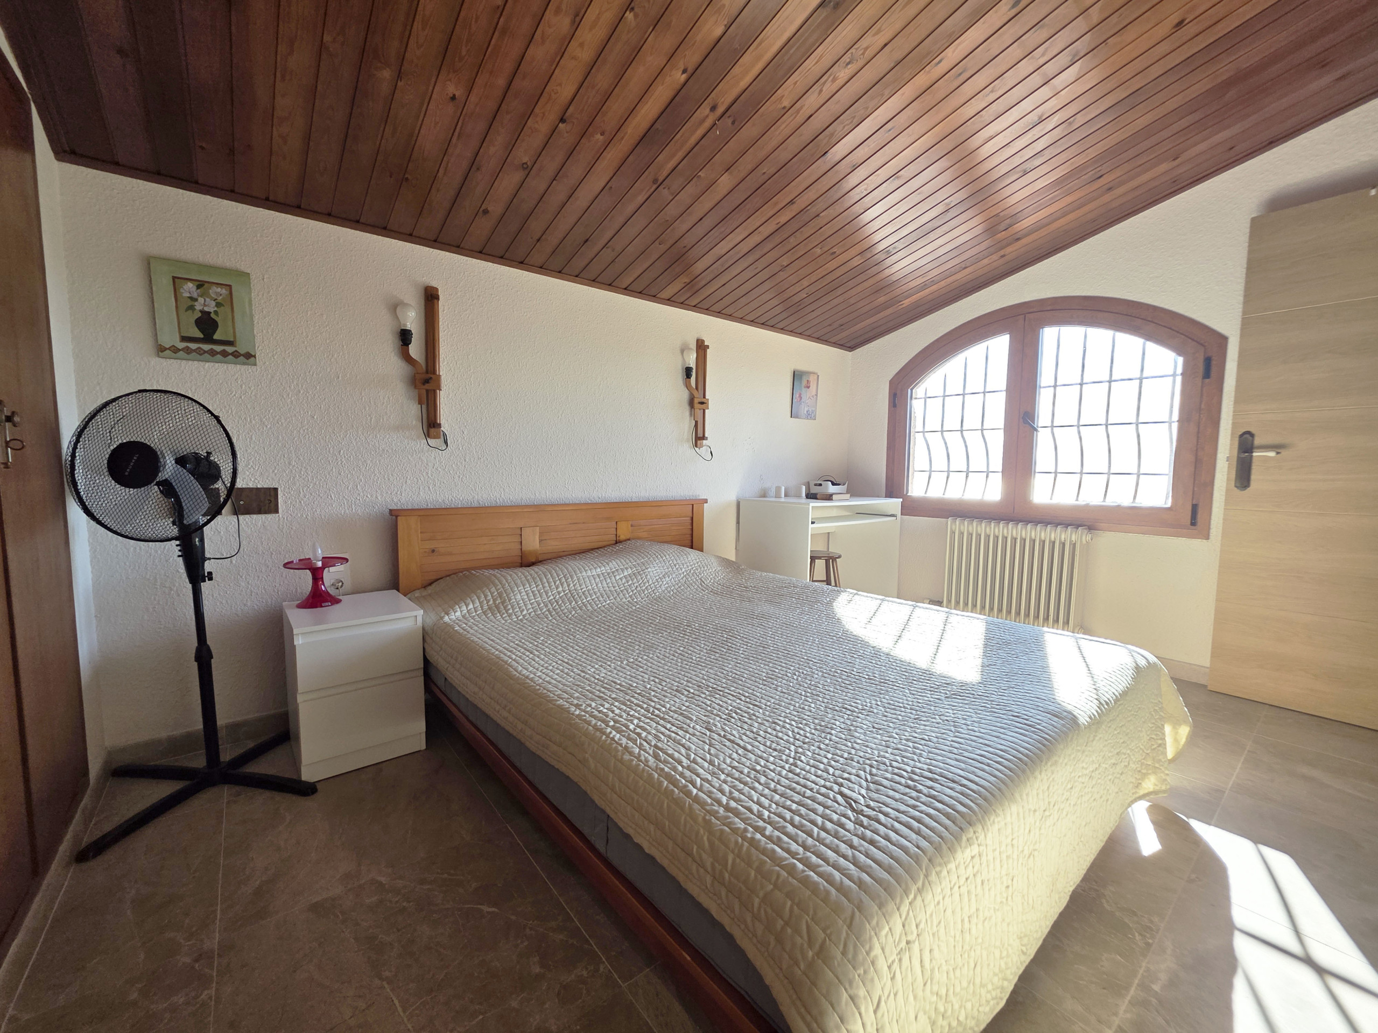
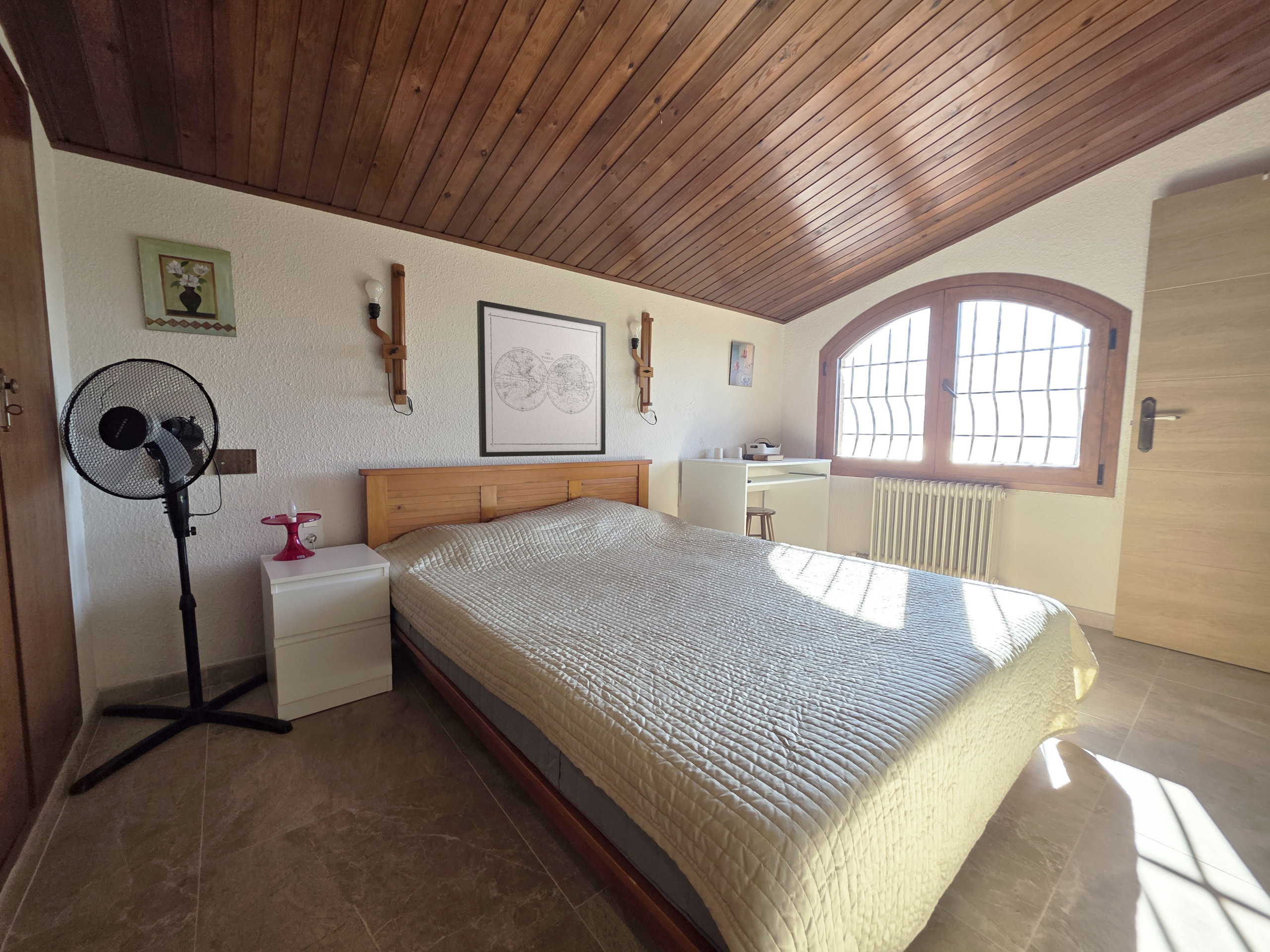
+ wall art [477,299,606,458]
